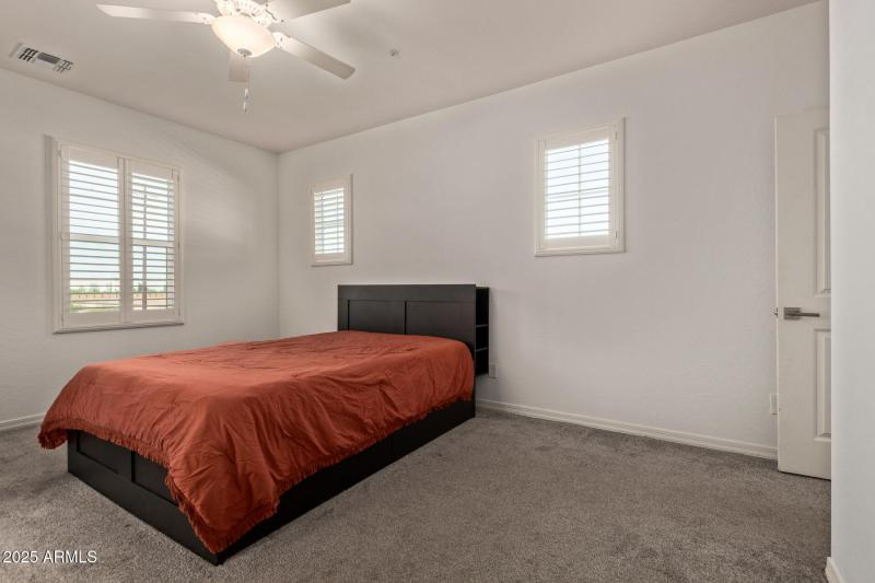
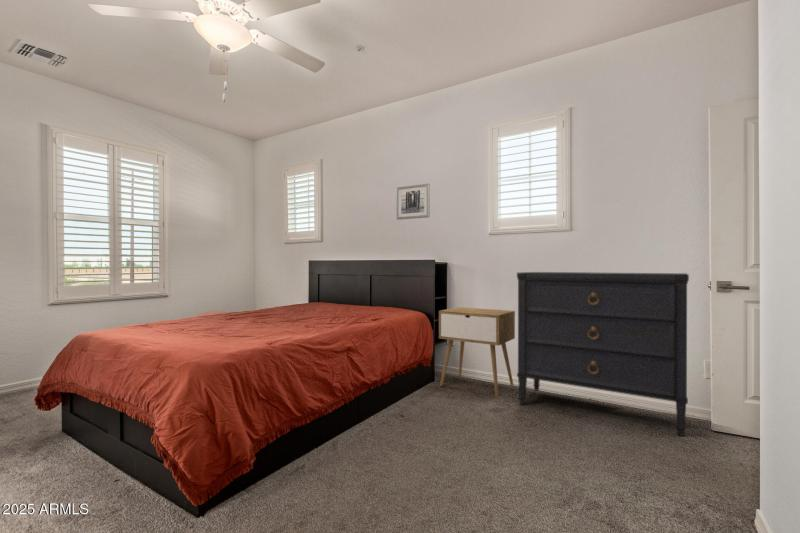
+ wall art [395,183,431,221]
+ dresser [516,271,690,437]
+ nightstand [438,306,516,398]
